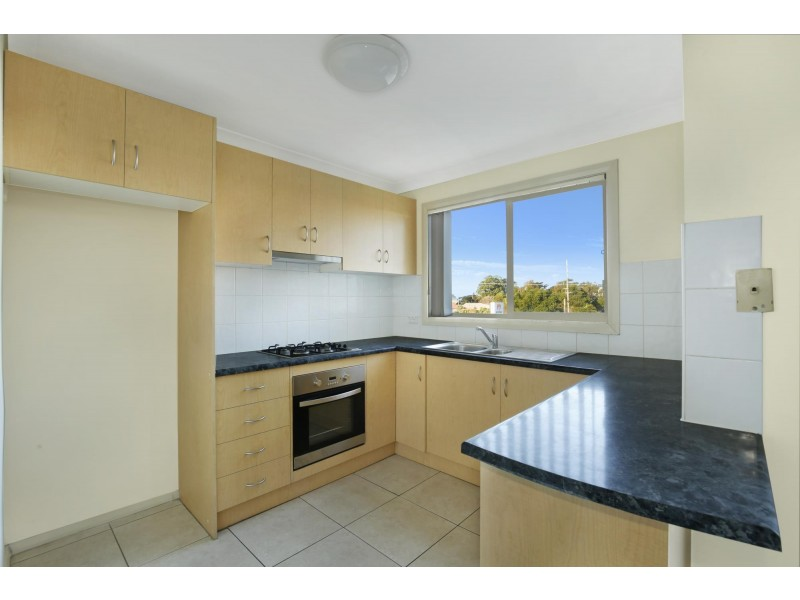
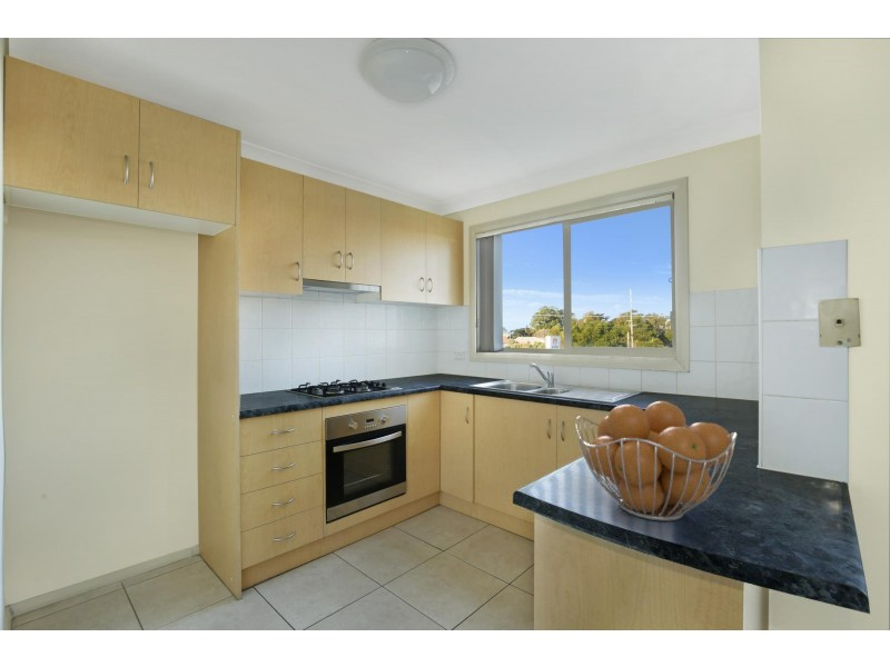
+ fruit basket [574,400,739,522]
